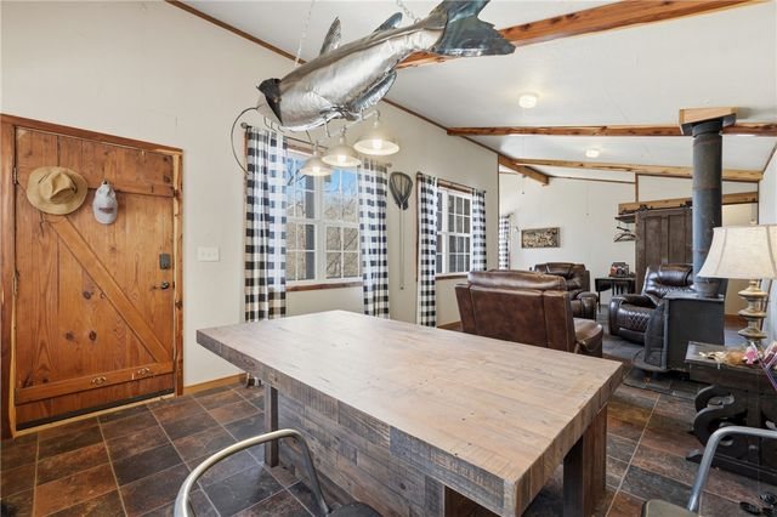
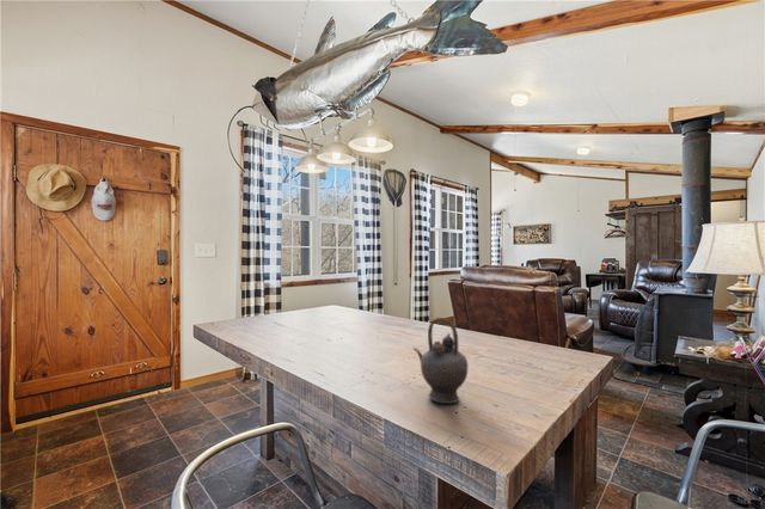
+ teapot [412,317,469,404]
